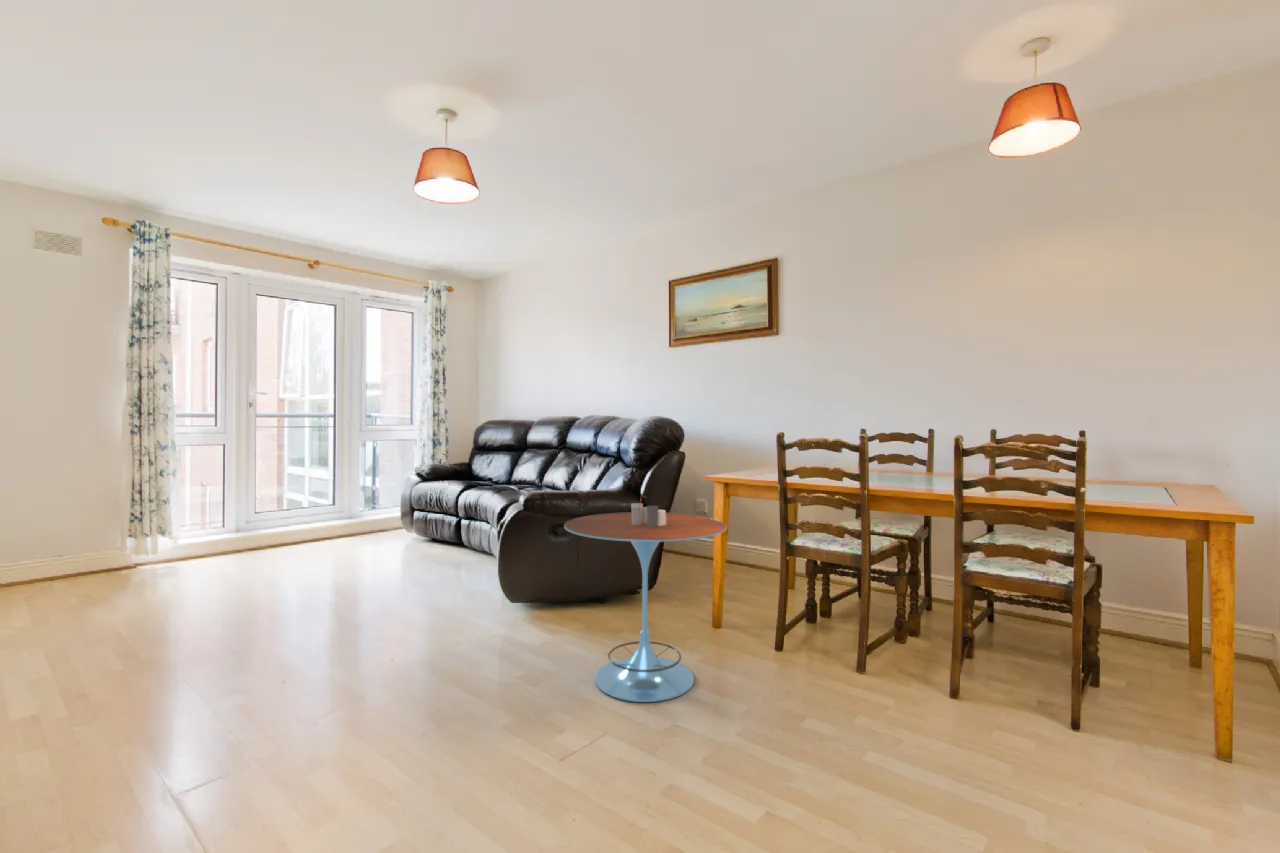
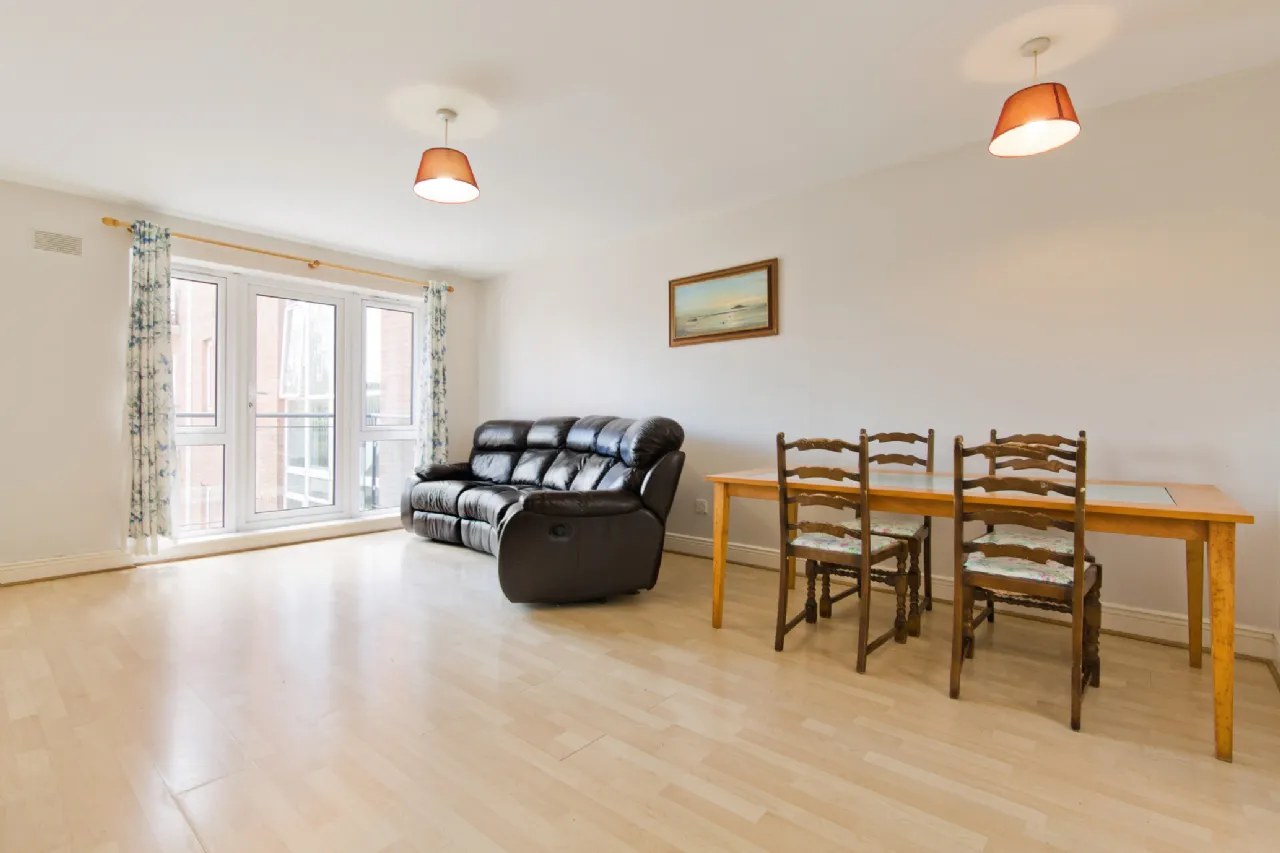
- side table [563,494,728,703]
